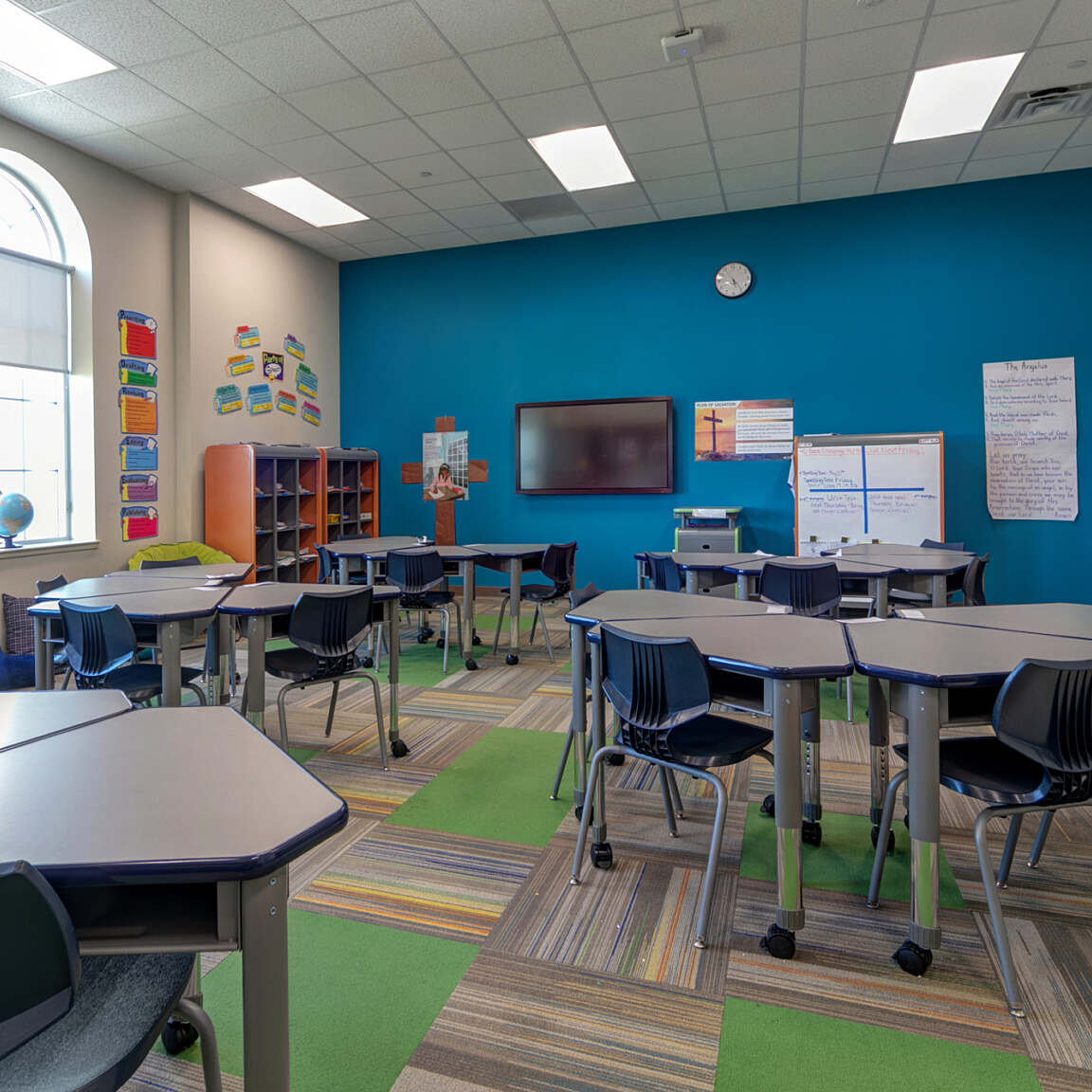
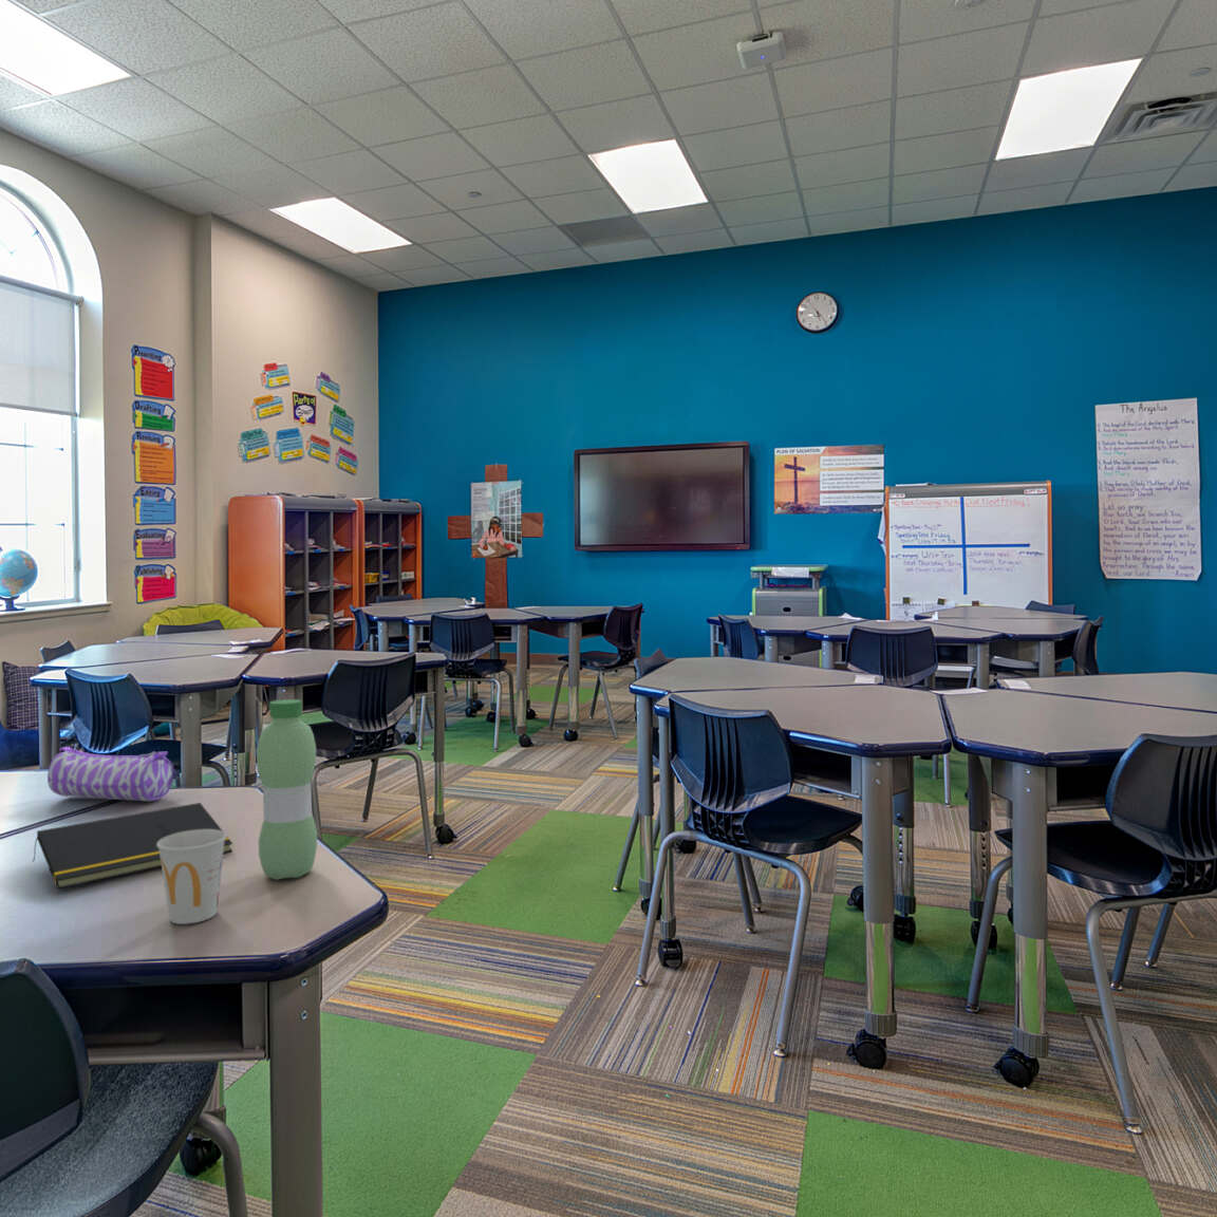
+ pencil case [47,746,181,801]
+ water bottle [255,699,318,882]
+ cup [157,829,227,925]
+ notepad [31,801,233,890]
